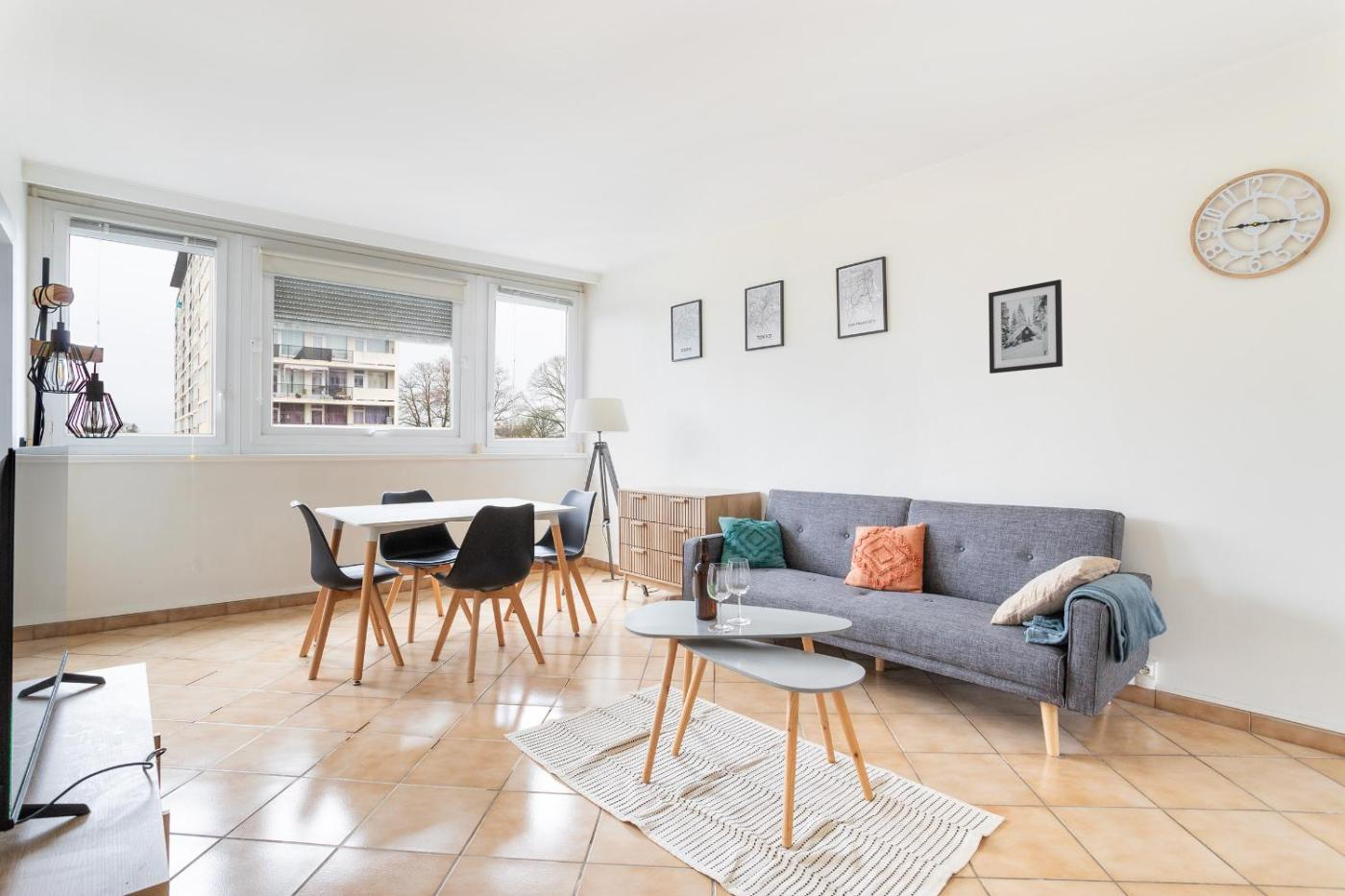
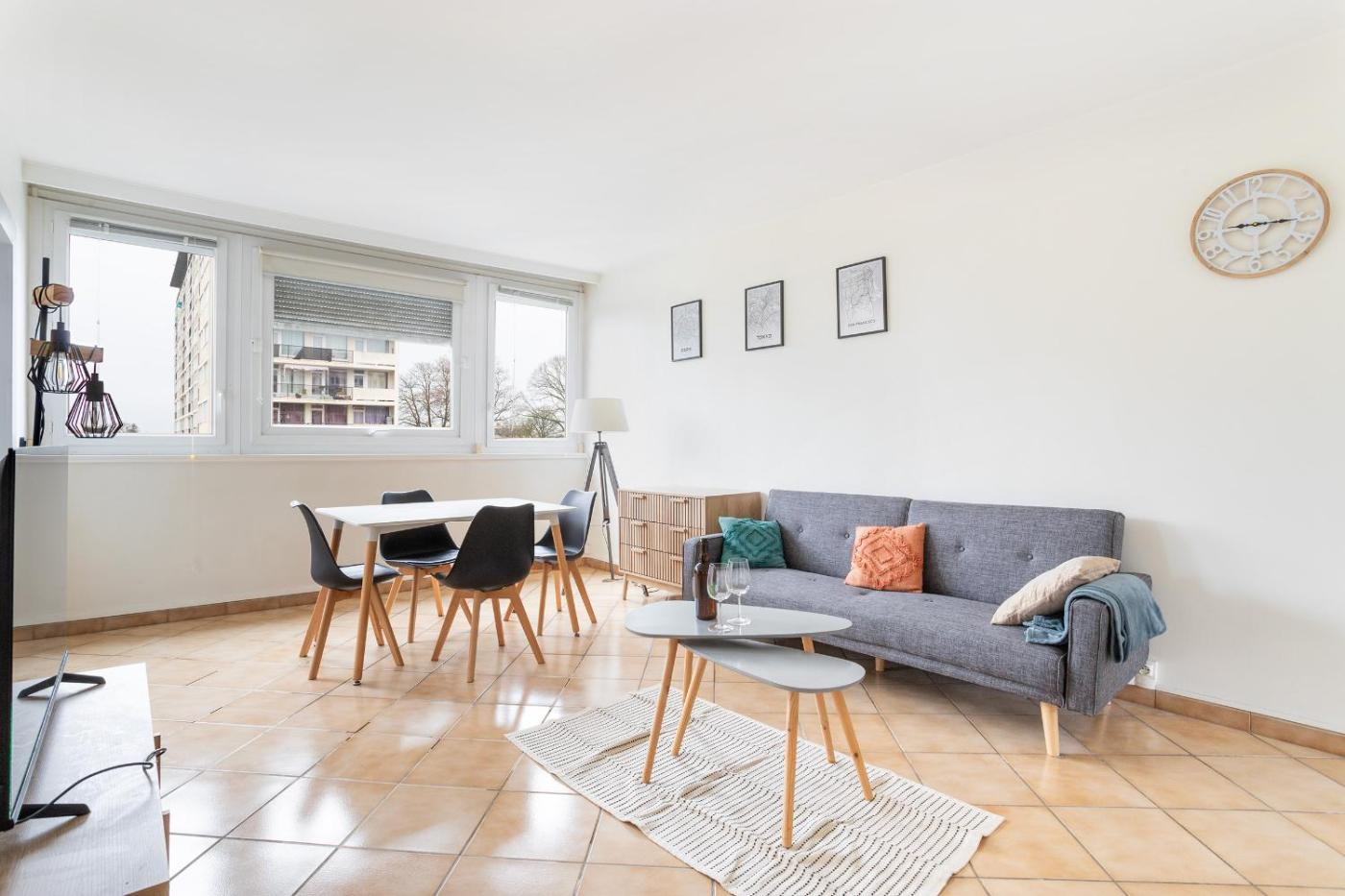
- wall art [988,278,1064,375]
